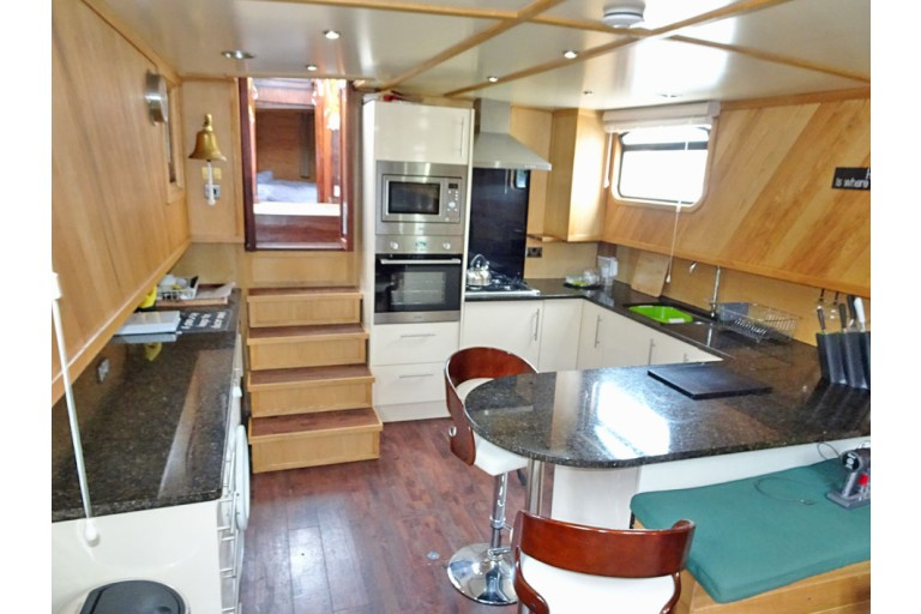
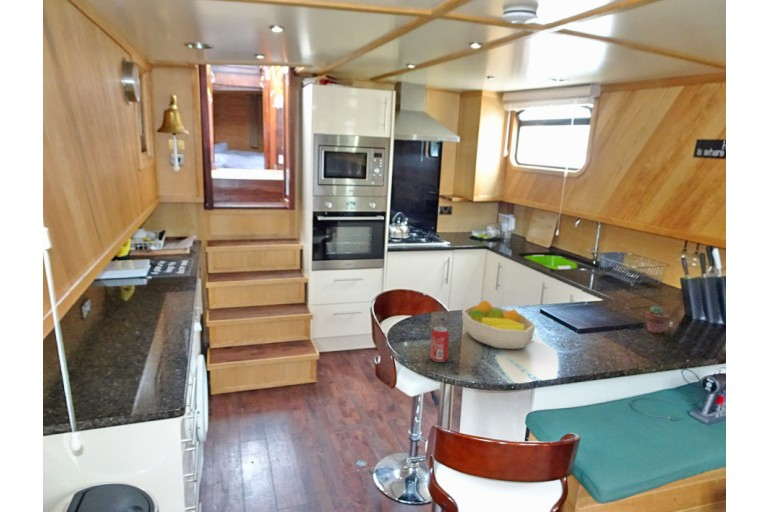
+ potted succulent [645,305,670,334]
+ beverage can [429,325,450,363]
+ fruit bowl [461,299,537,350]
